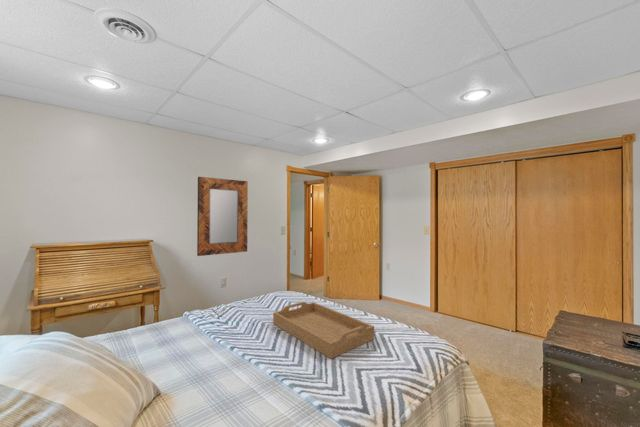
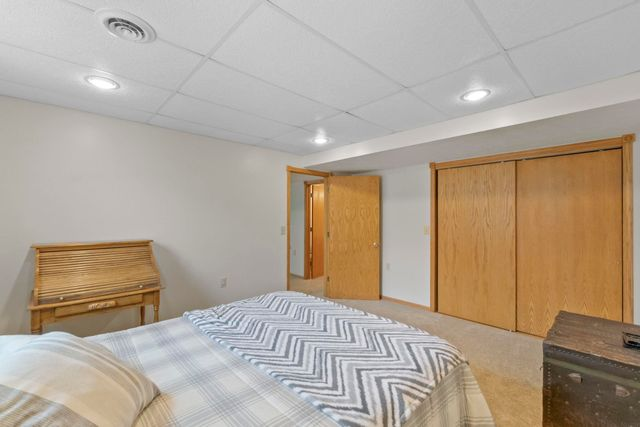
- home mirror [196,176,249,257]
- serving tray [272,301,375,359]
